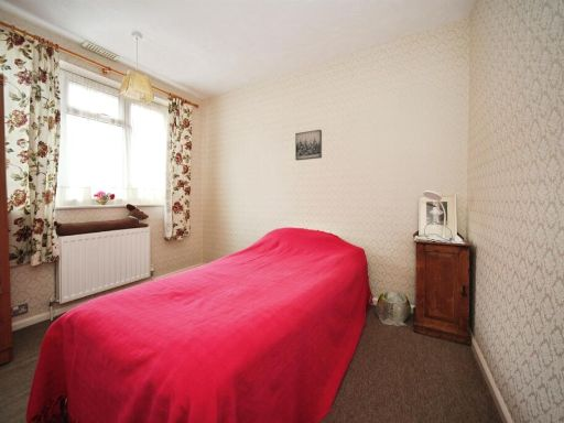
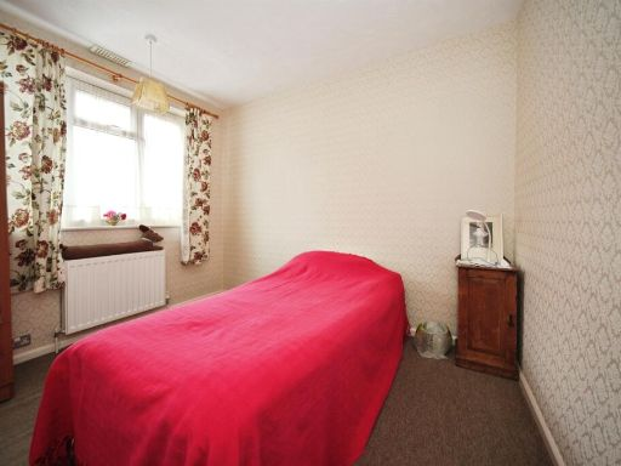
- wall art [294,129,323,161]
